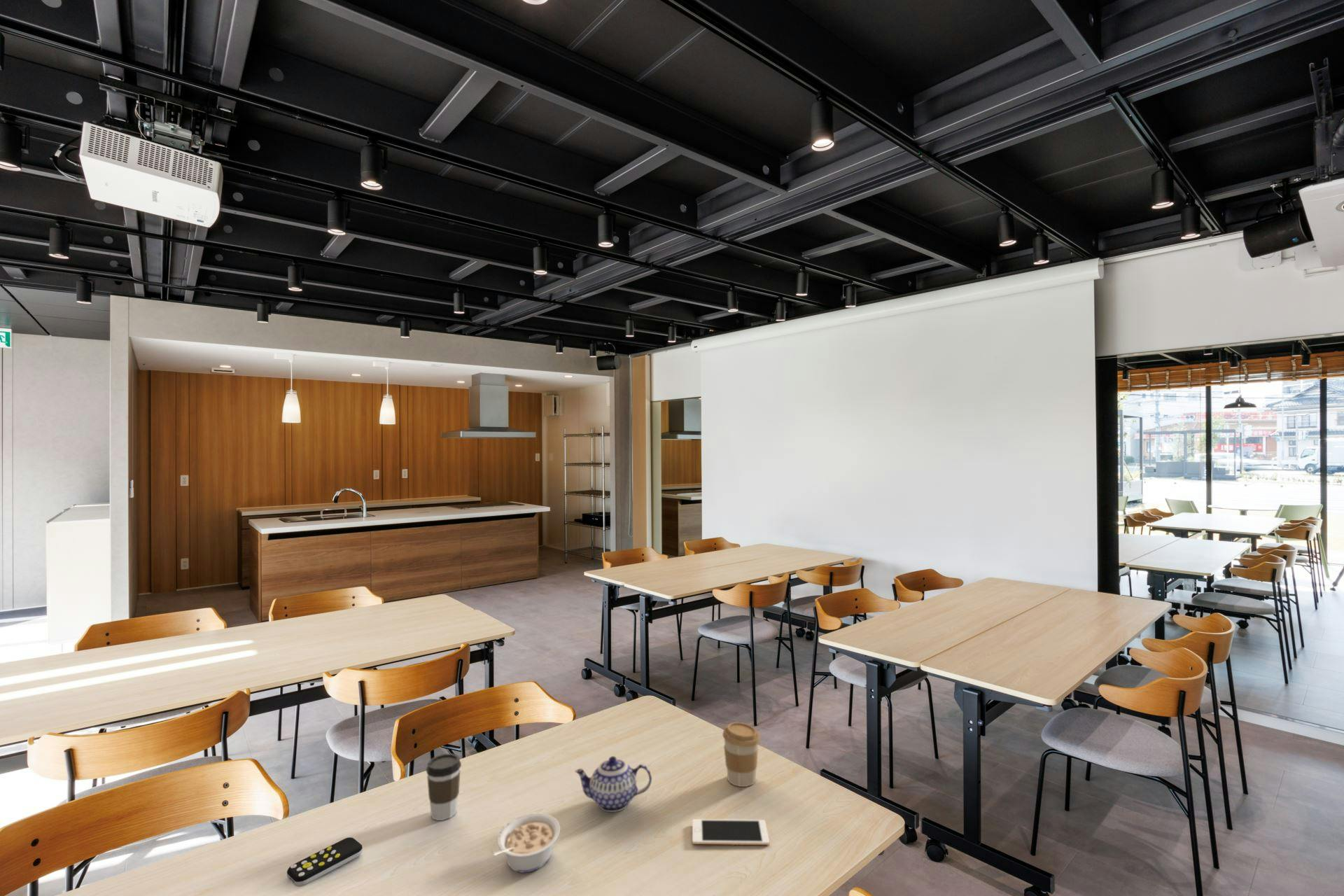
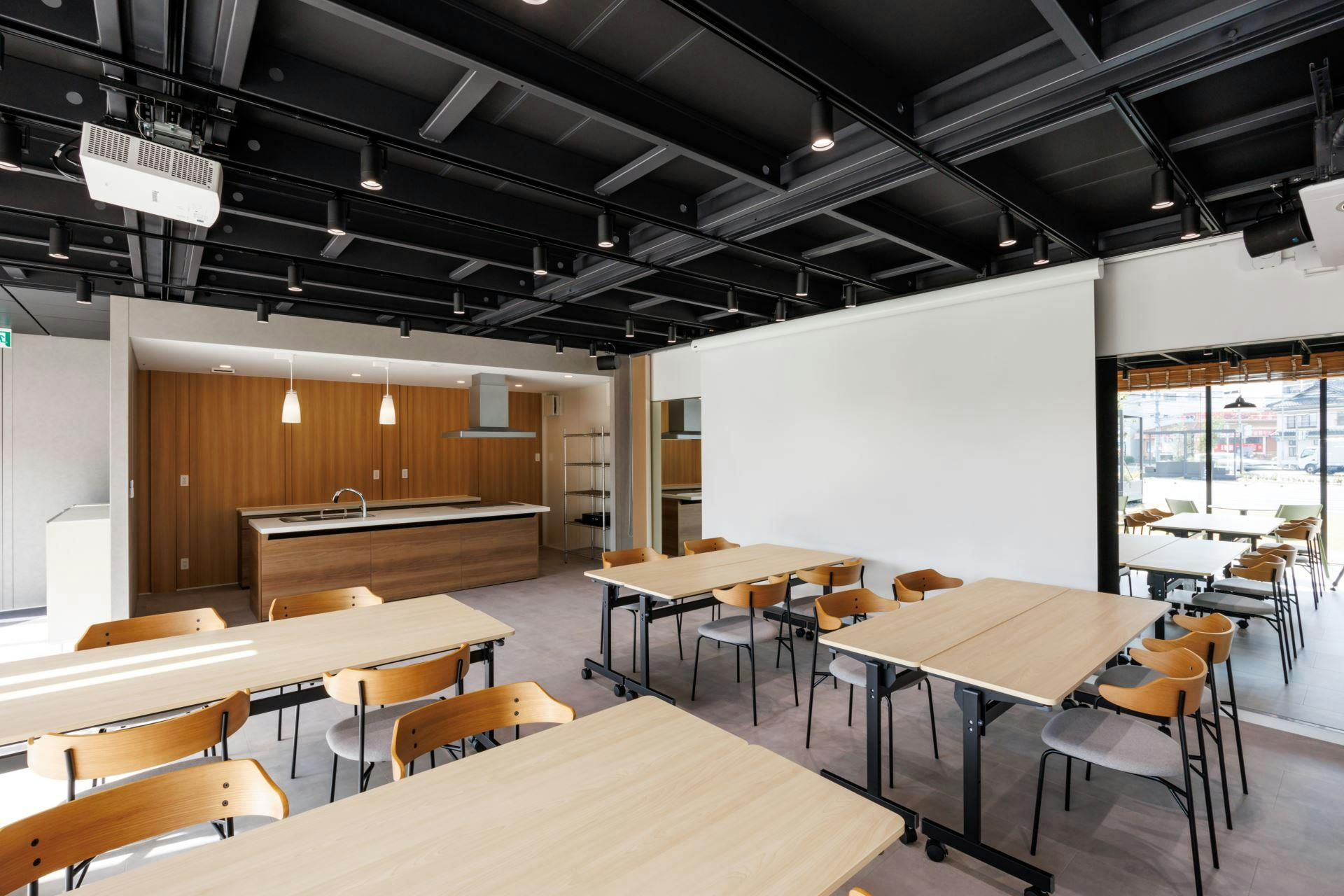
- teapot [574,755,652,813]
- coffee cup [722,722,761,787]
- remote control [286,837,363,888]
- cell phone [692,818,770,846]
- legume [489,812,561,874]
- coffee cup [426,753,462,821]
